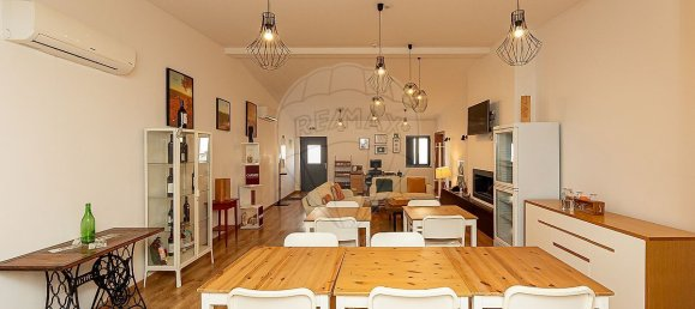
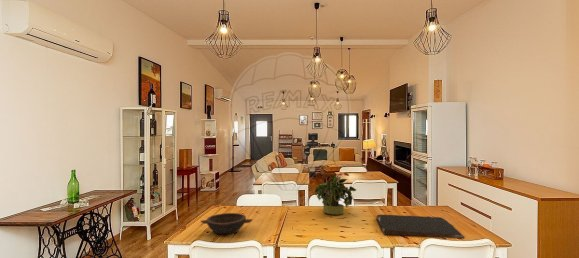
+ cutting board [375,214,465,239]
+ bowl [200,212,254,235]
+ potted plant [313,172,357,216]
